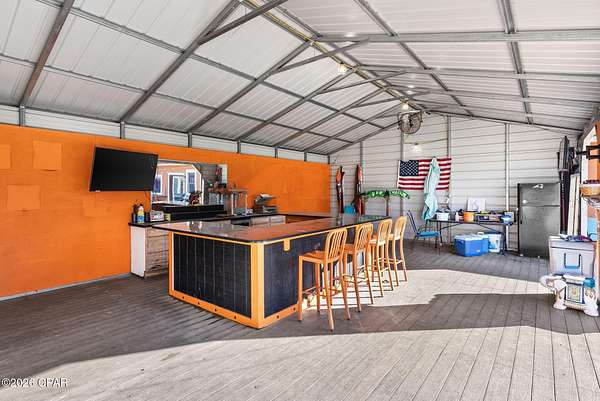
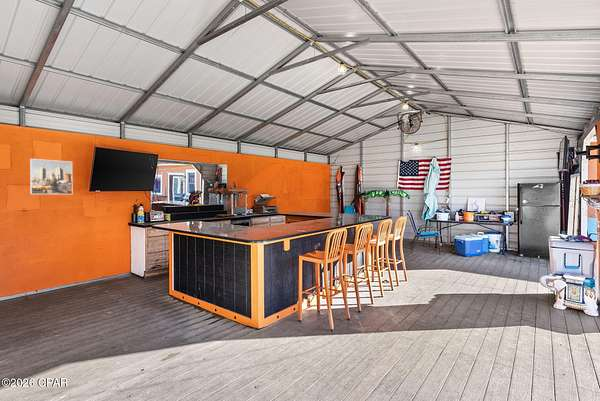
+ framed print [29,158,73,195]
